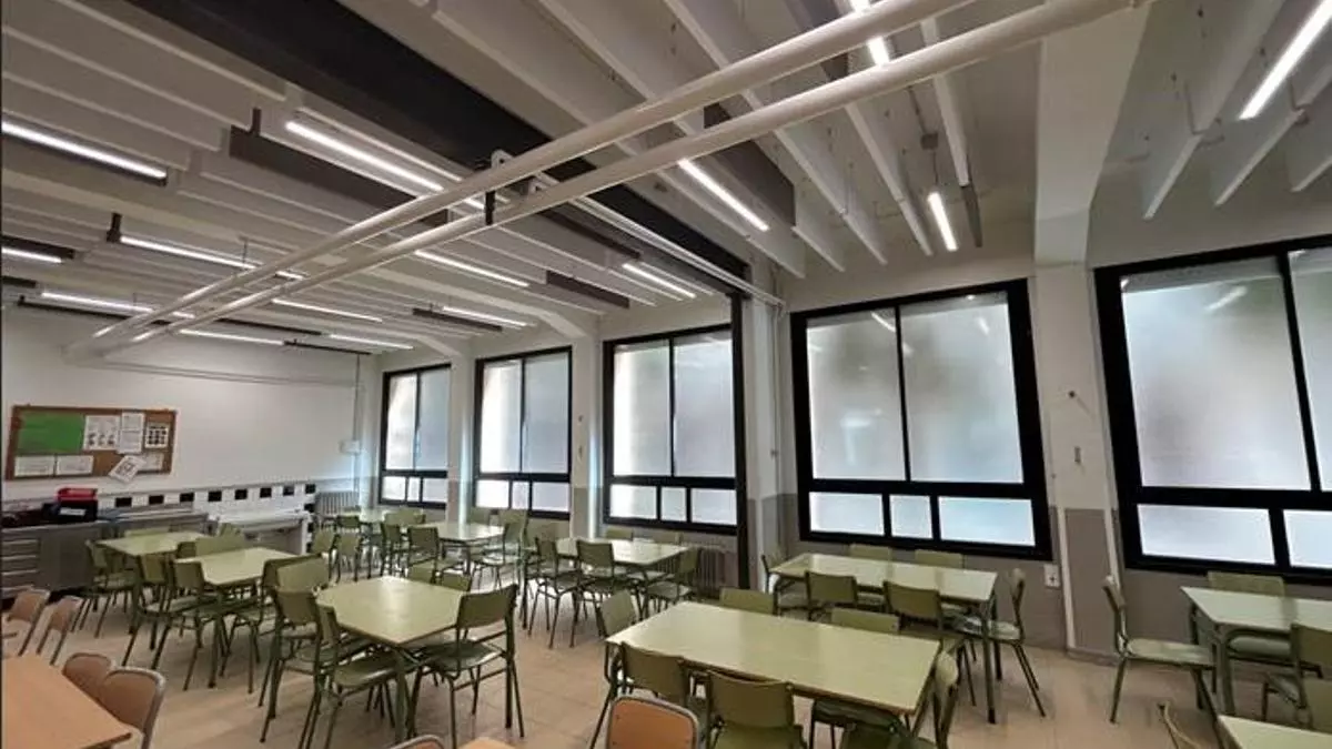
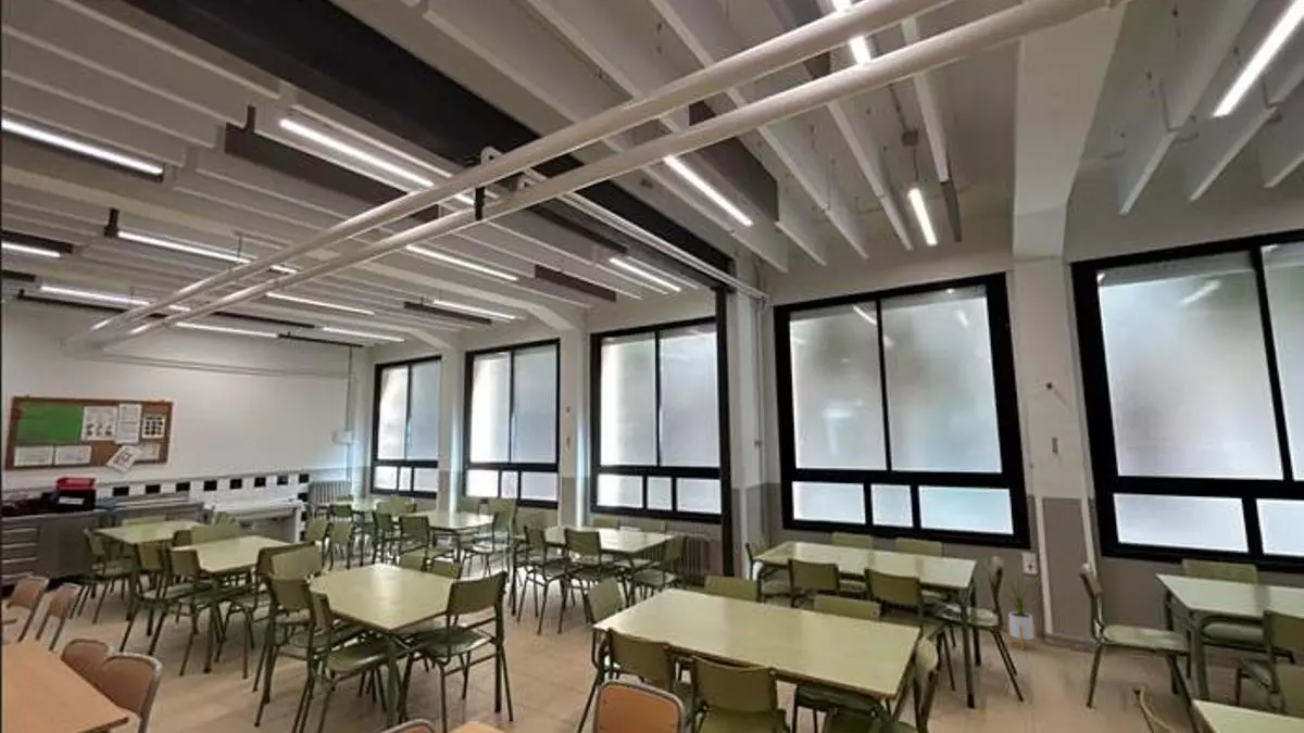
+ house plant [1000,565,1044,652]
